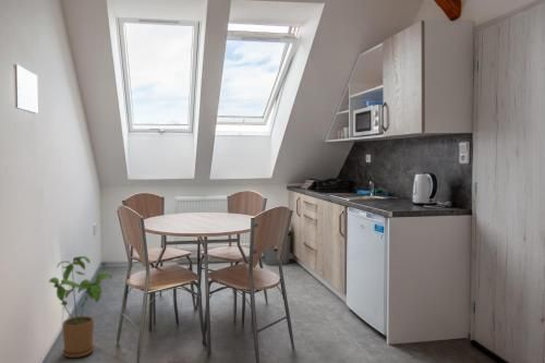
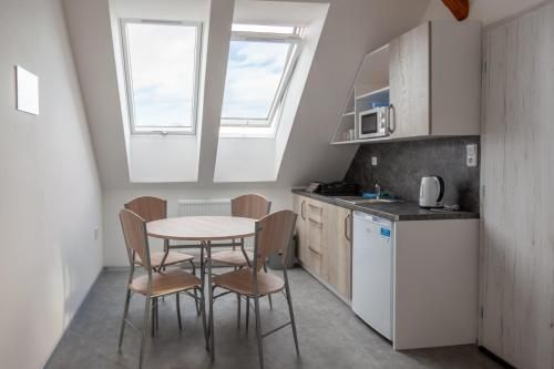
- house plant [48,255,112,359]
